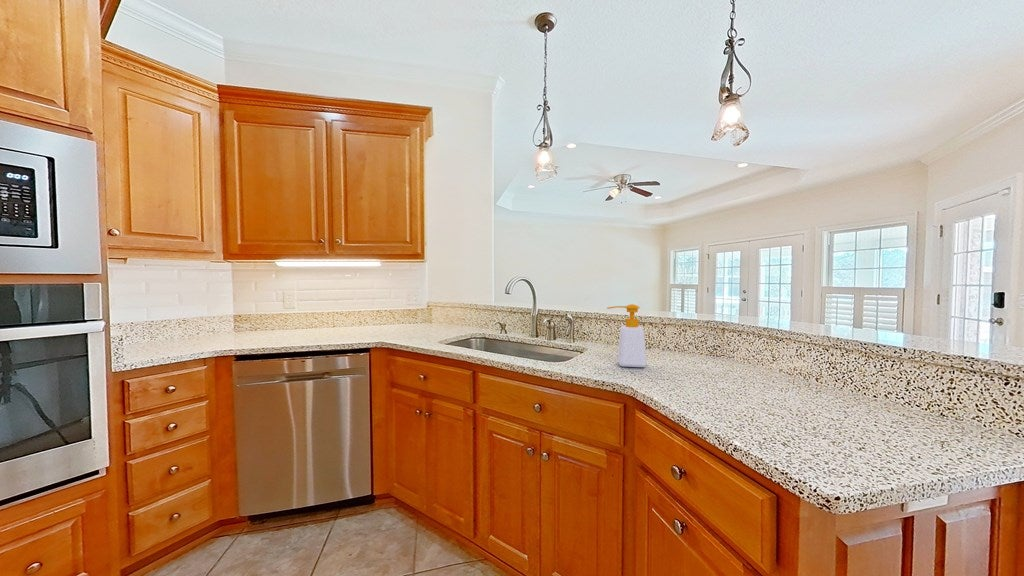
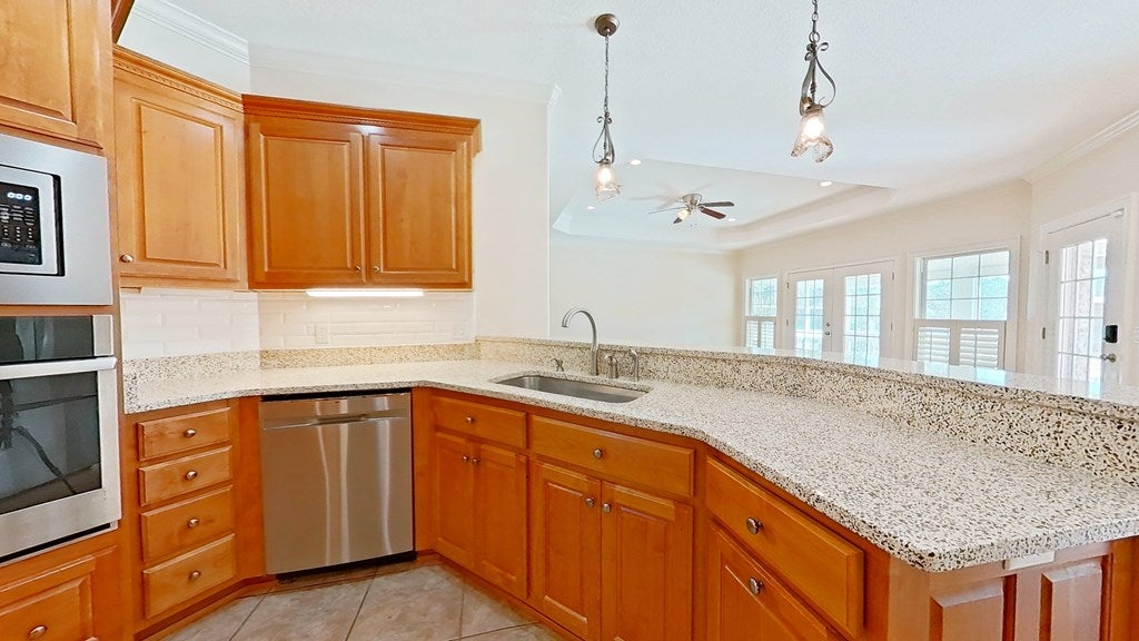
- soap bottle [606,303,647,368]
